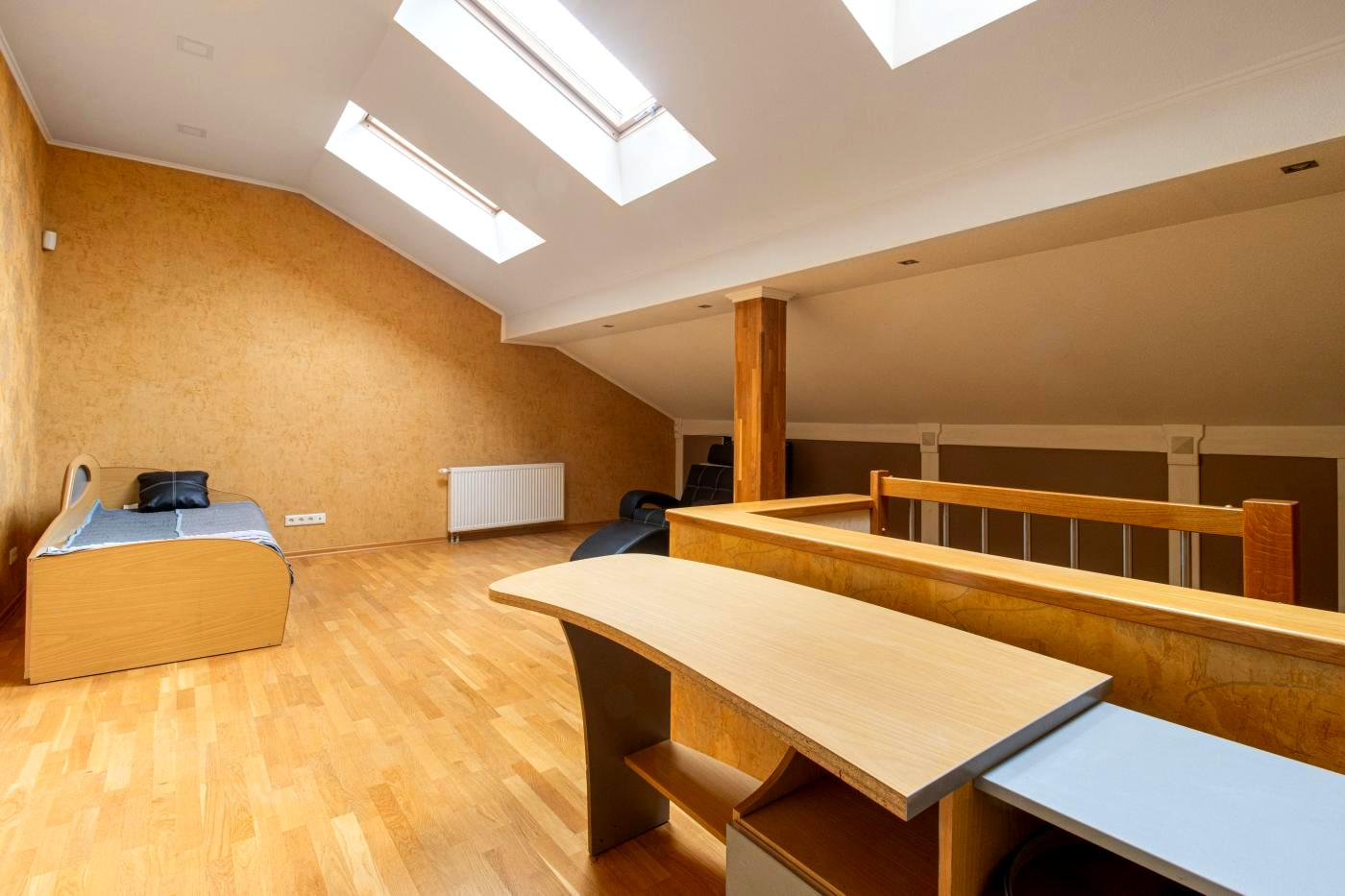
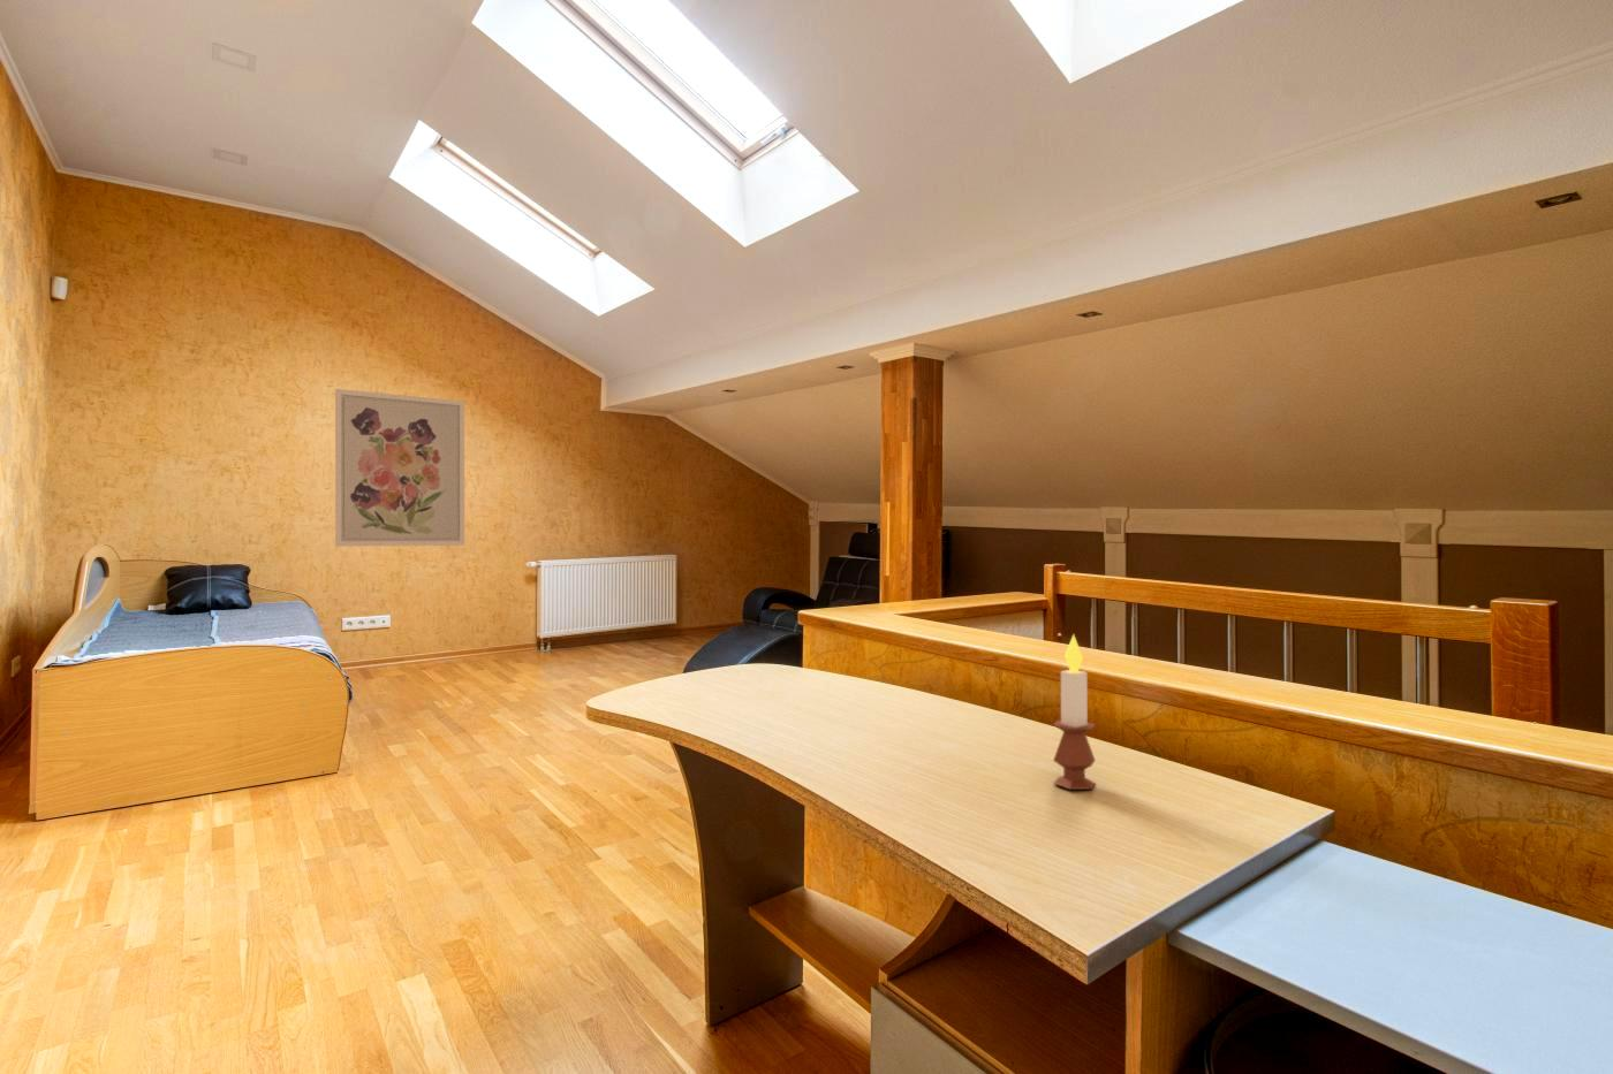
+ wall art [335,388,465,548]
+ candle [1052,633,1097,791]
